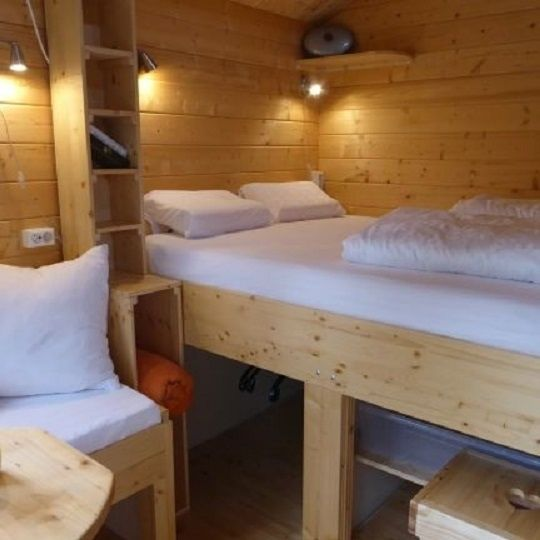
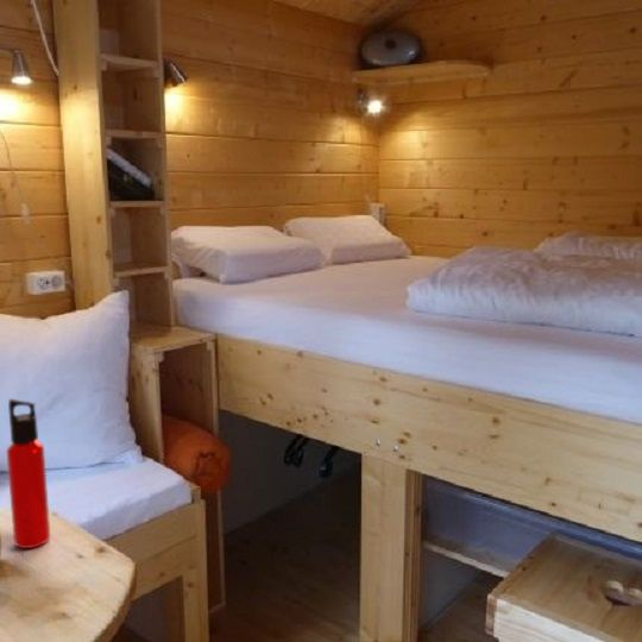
+ water bottle [6,398,51,549]
